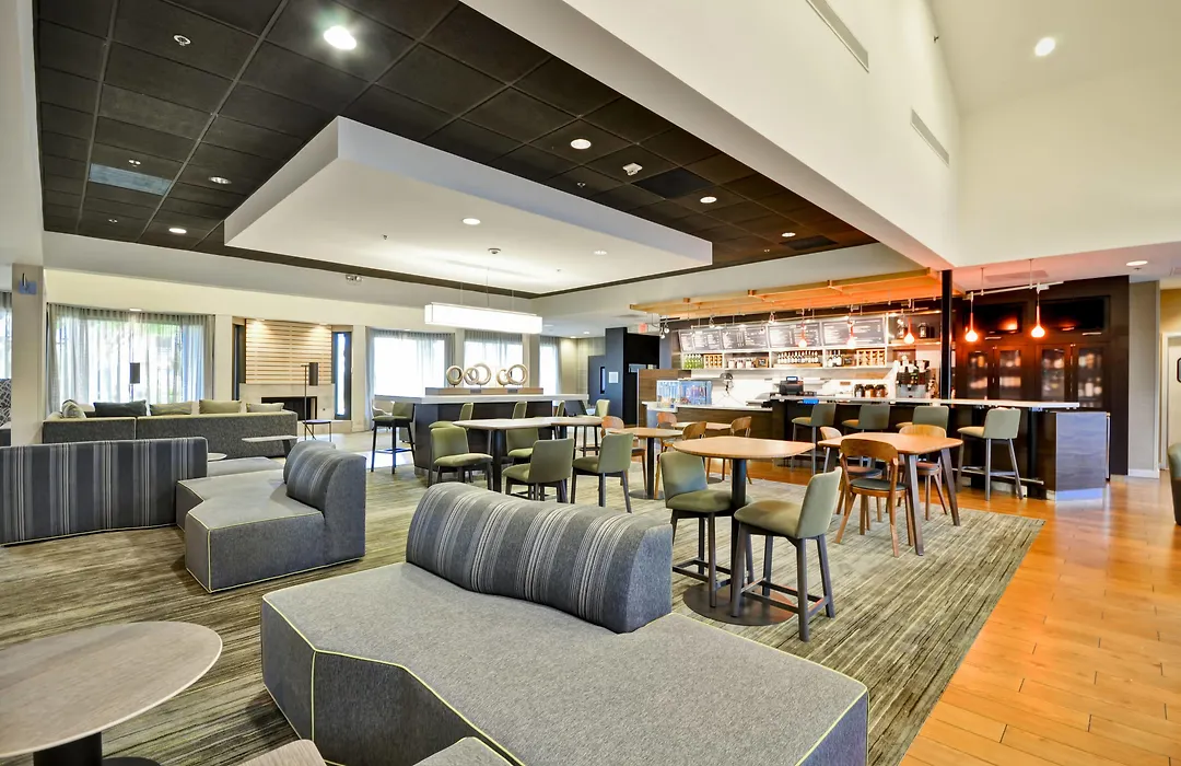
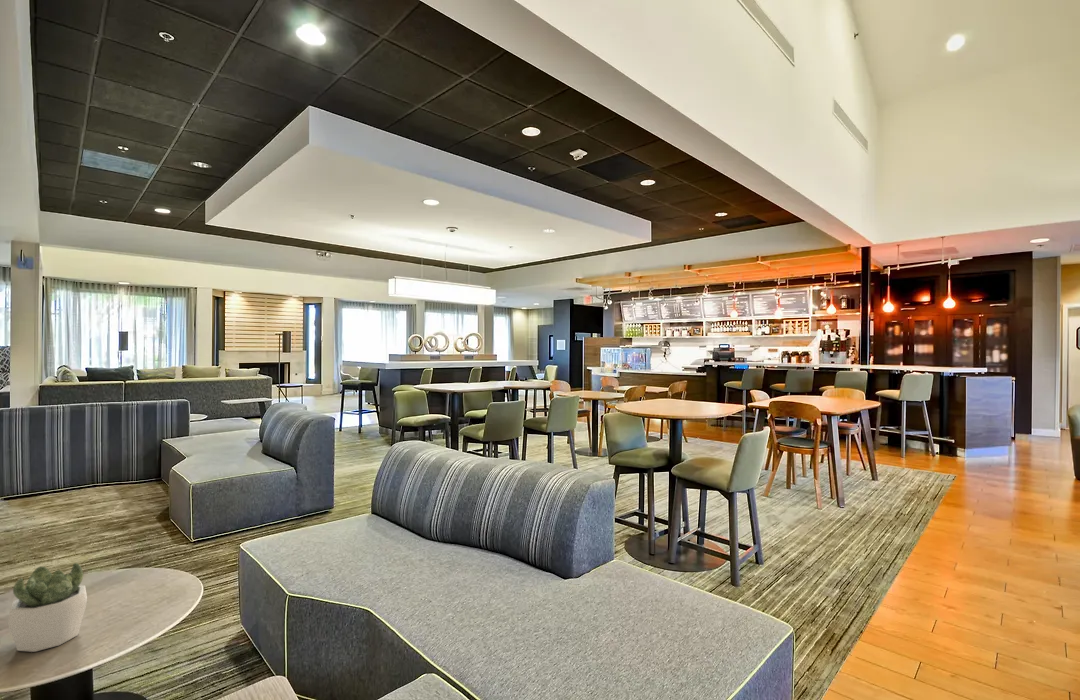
+ succulent plant [7,562,88,653]
